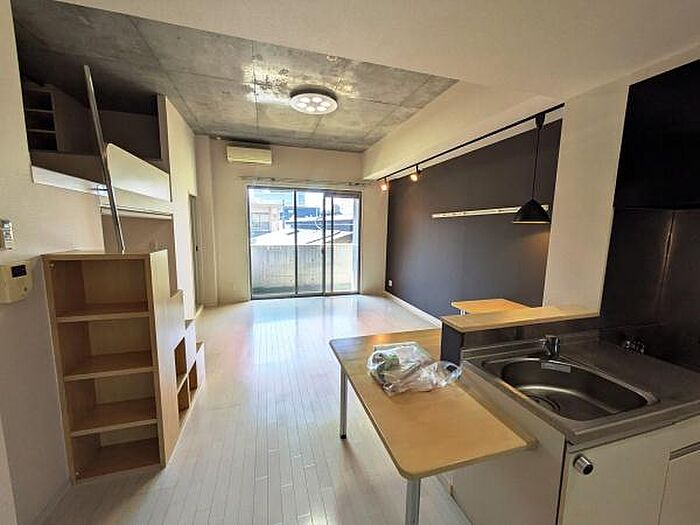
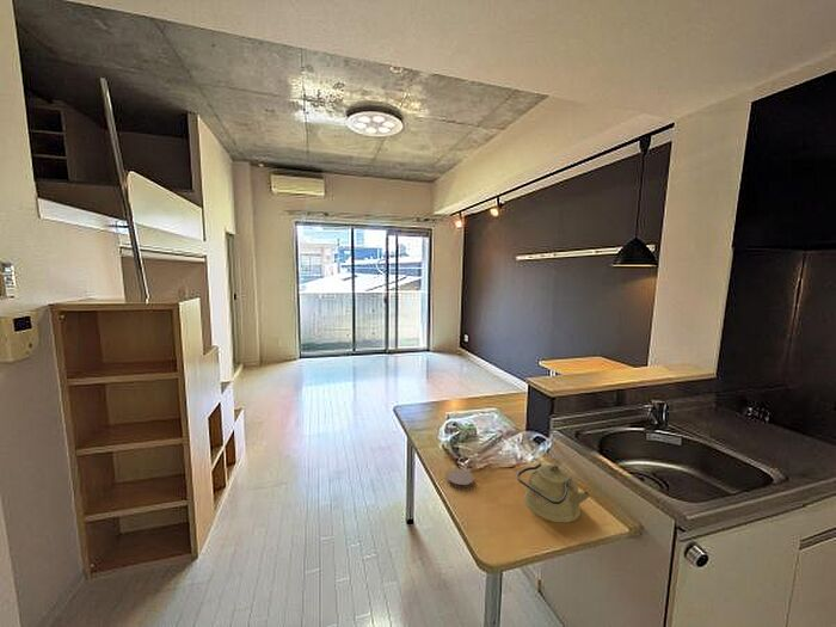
+ kettle [516,461,591,523]
+ coaster [445,468,475,490]
